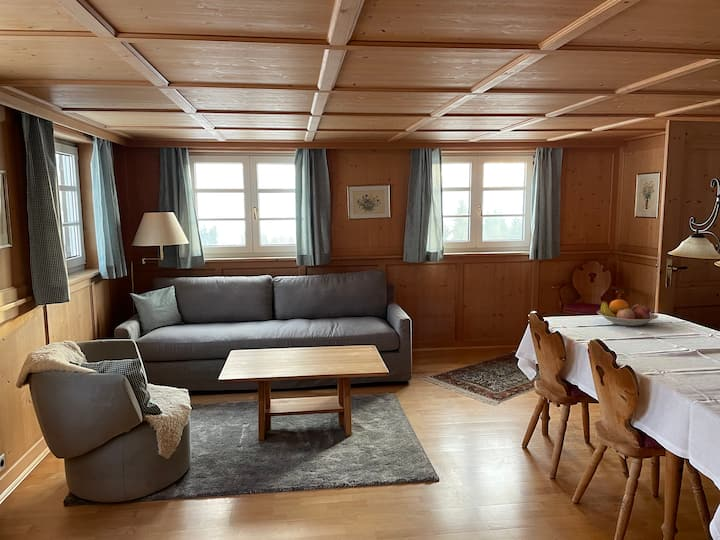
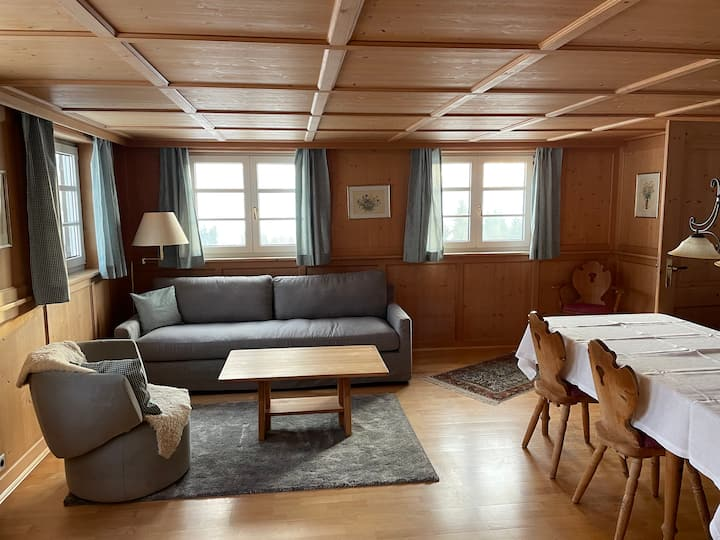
- fruit bowl [596,299,659,327]
